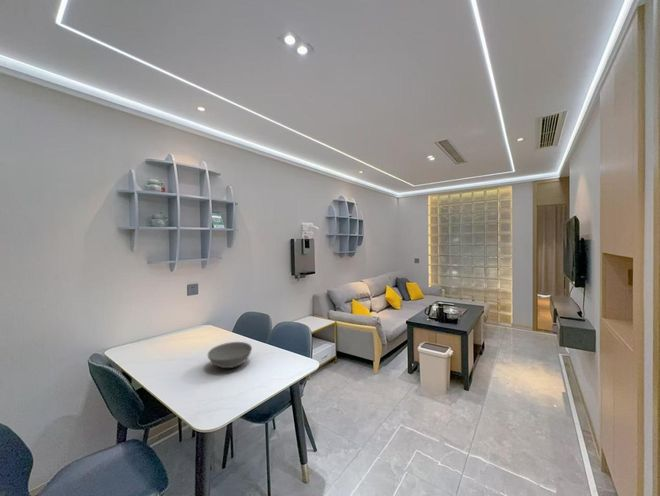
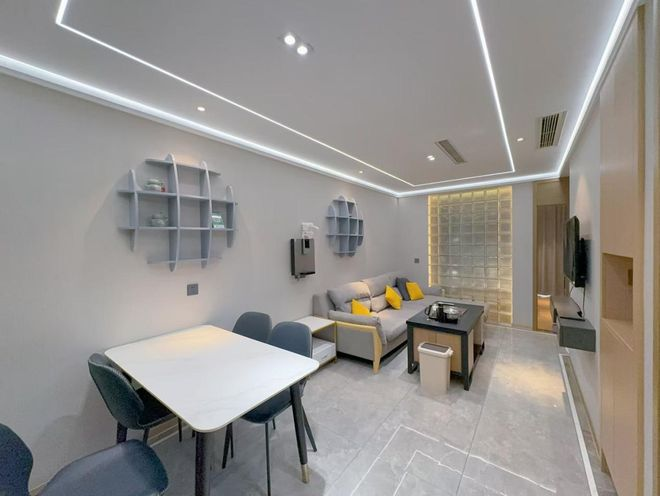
- bowl [207,341,253,369]
